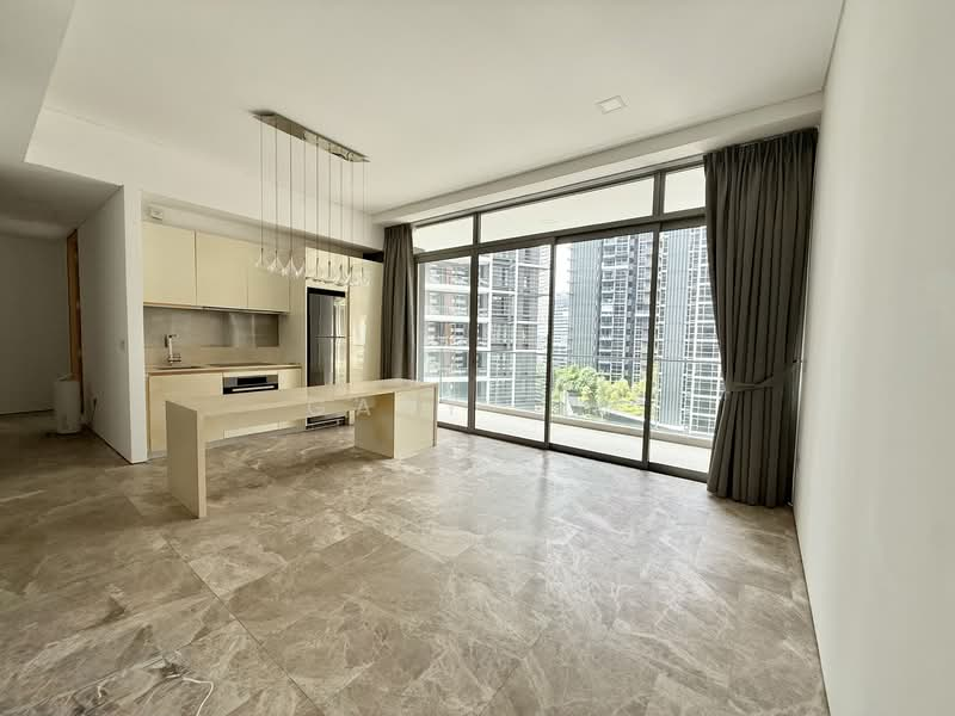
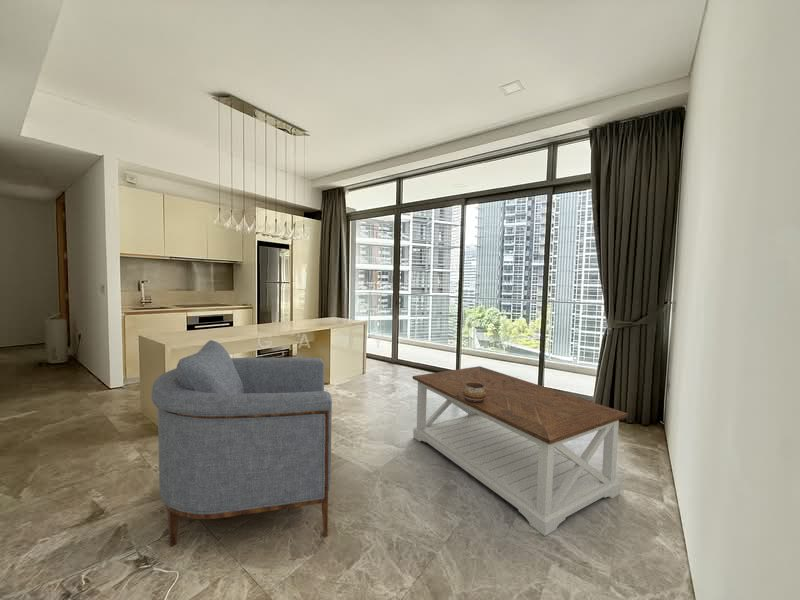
+ coffee table [412,365,629,537]
+ armchair [151,339,333,547]
+ decorative bowl [463,383,486,403]
